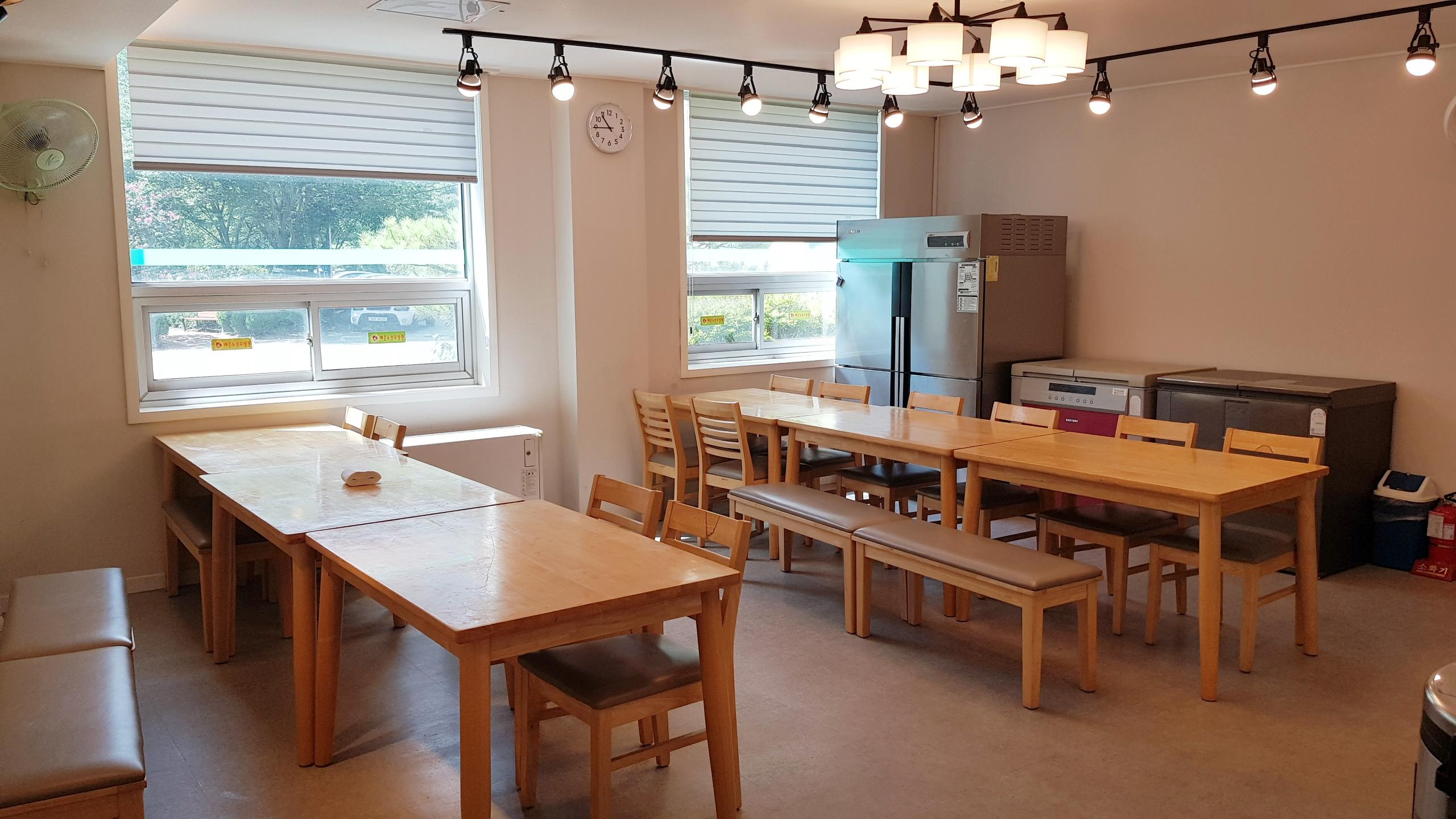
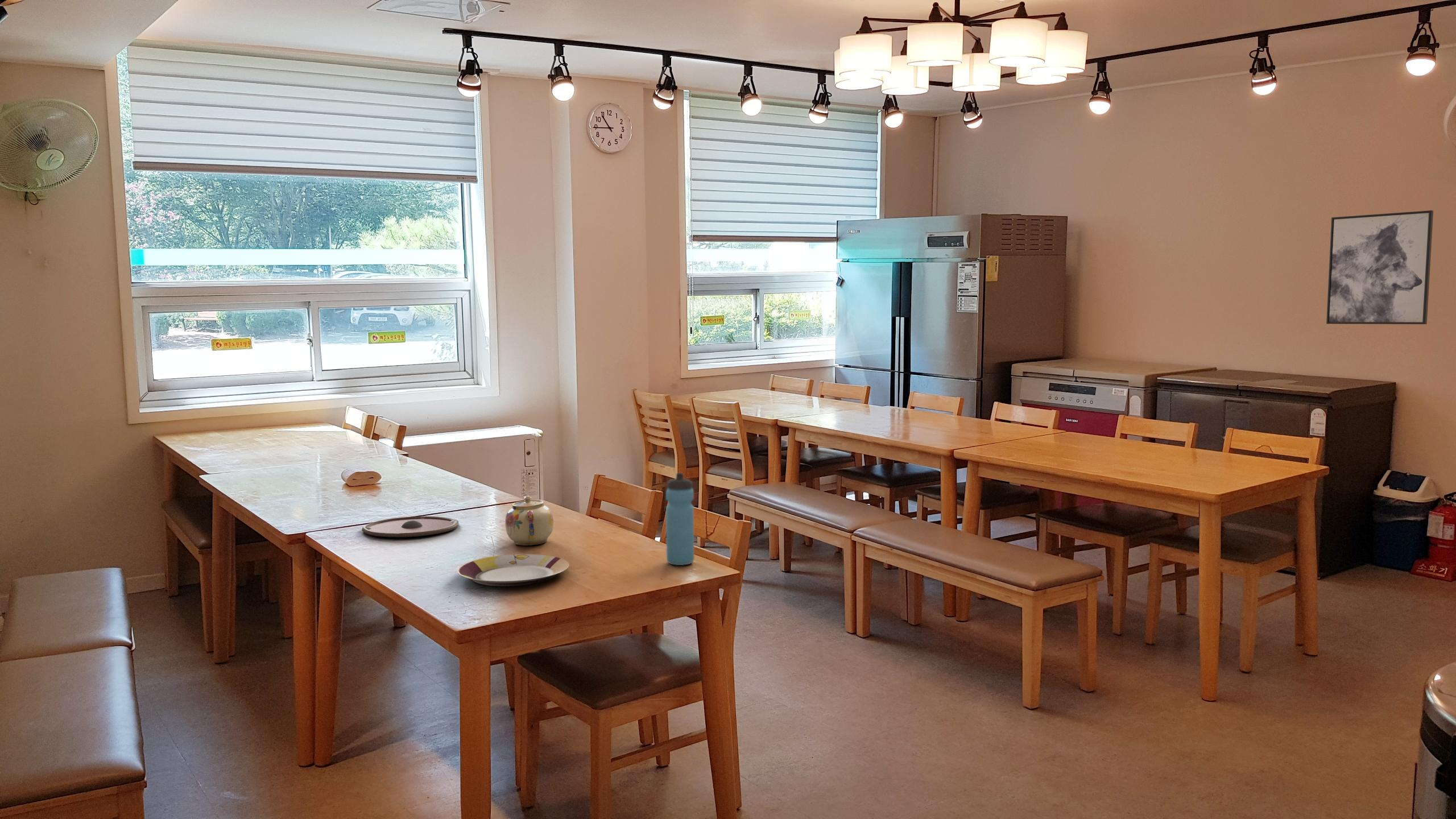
+ wall art [1326,210,1434,325]
+ plate [456,554,570,587]
+ teapot [504,495,554,546]
+ plate [362,516,459,538]
+ water bottle [665,472,695,566]
